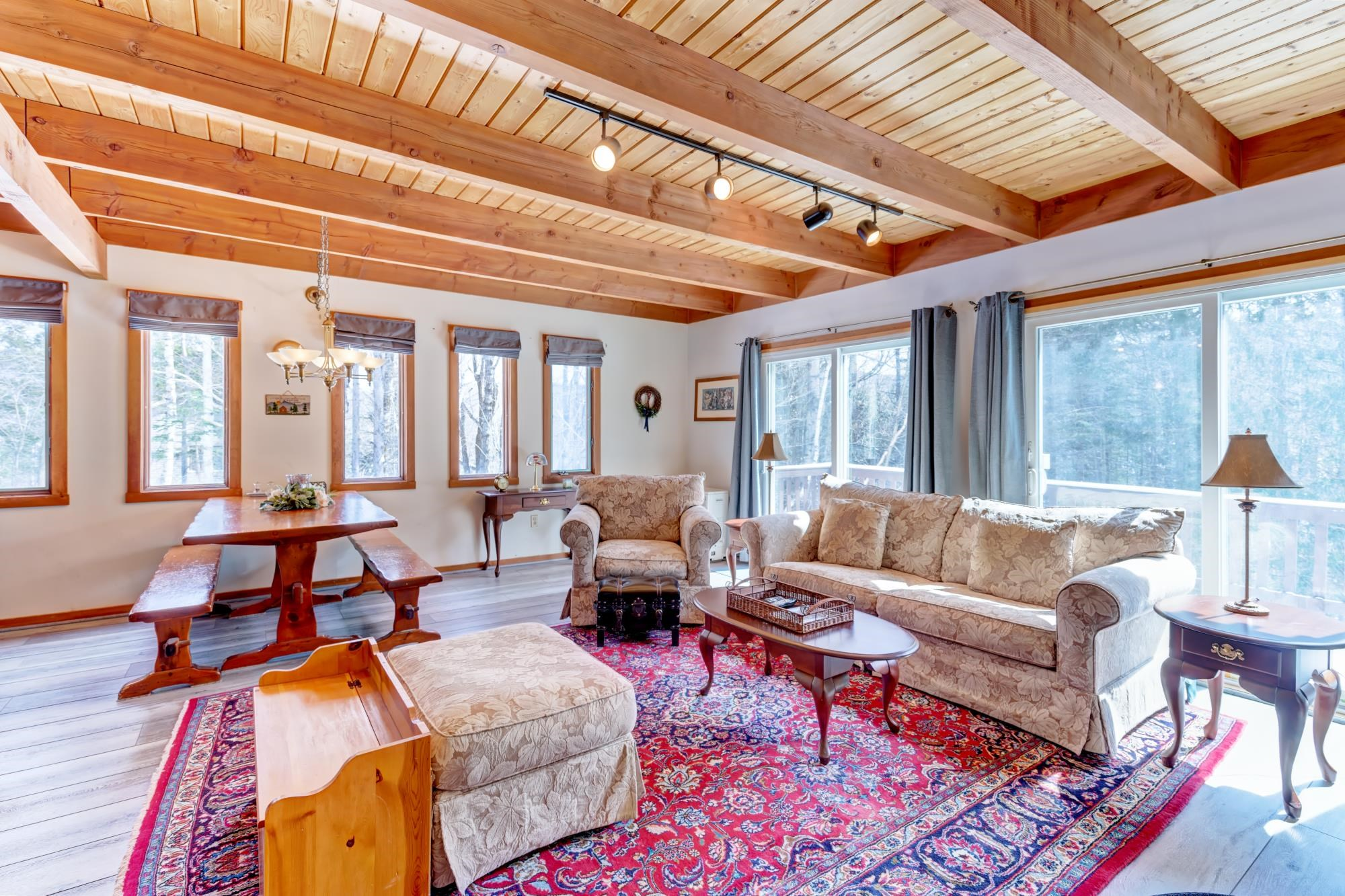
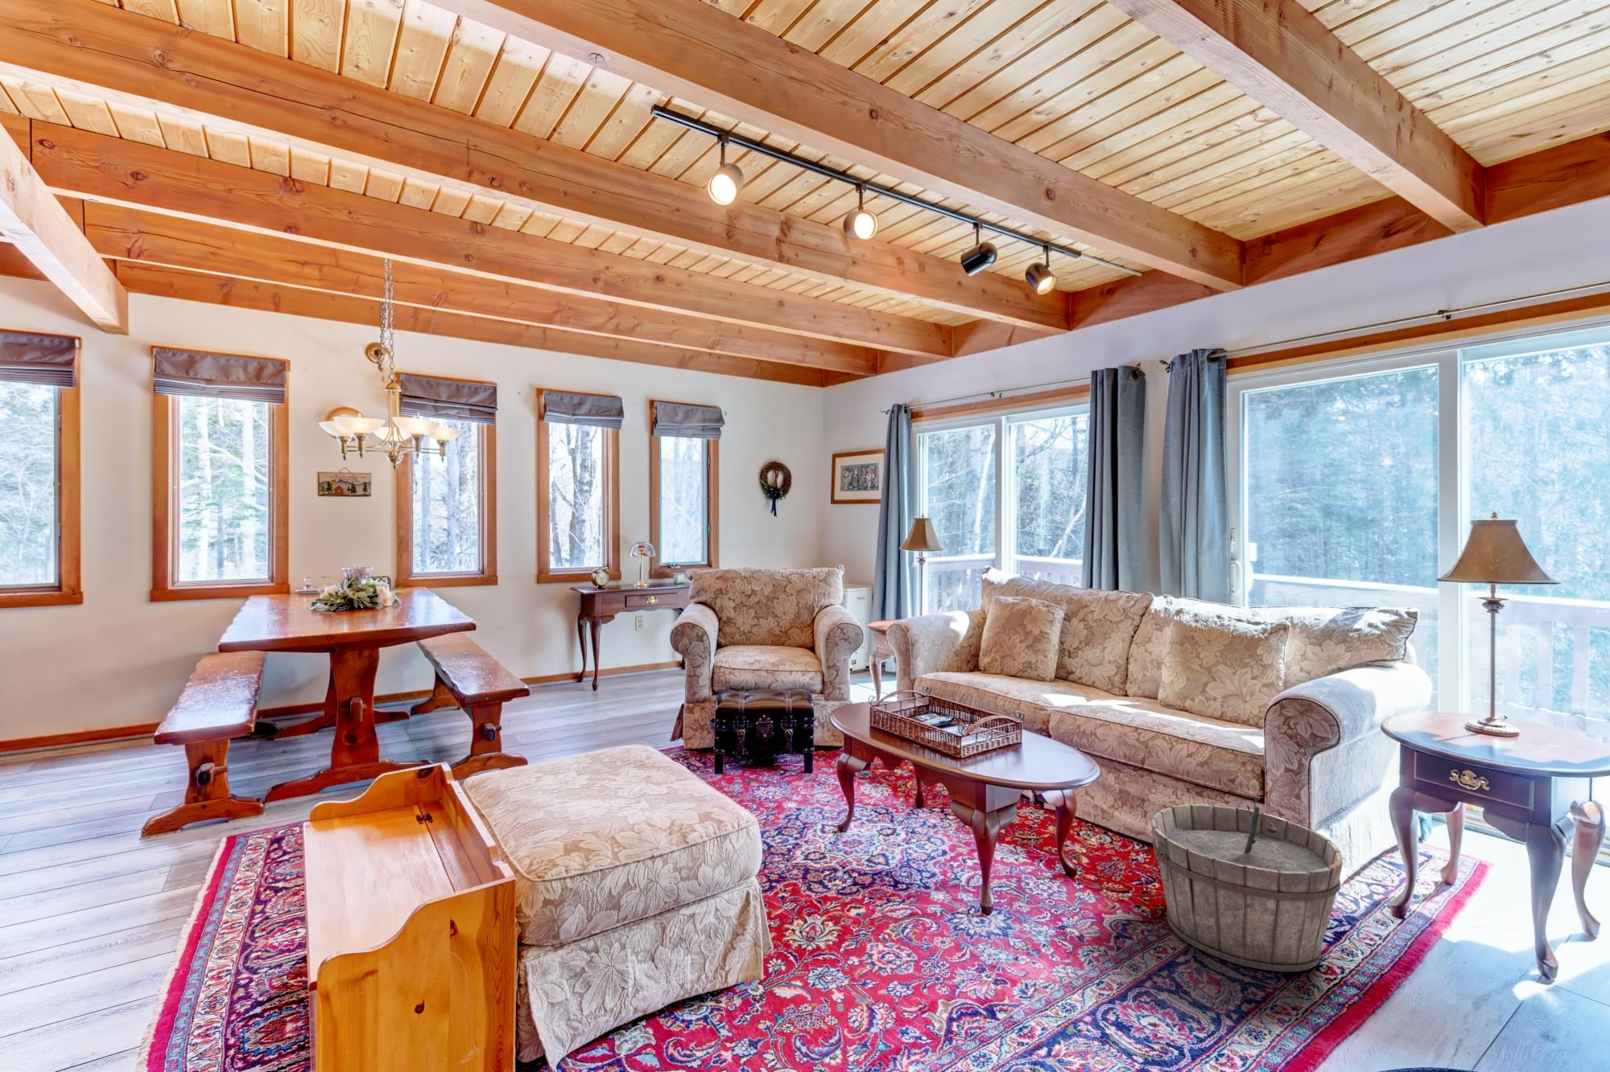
+ wooden bucket [1150,796,1343,973]
